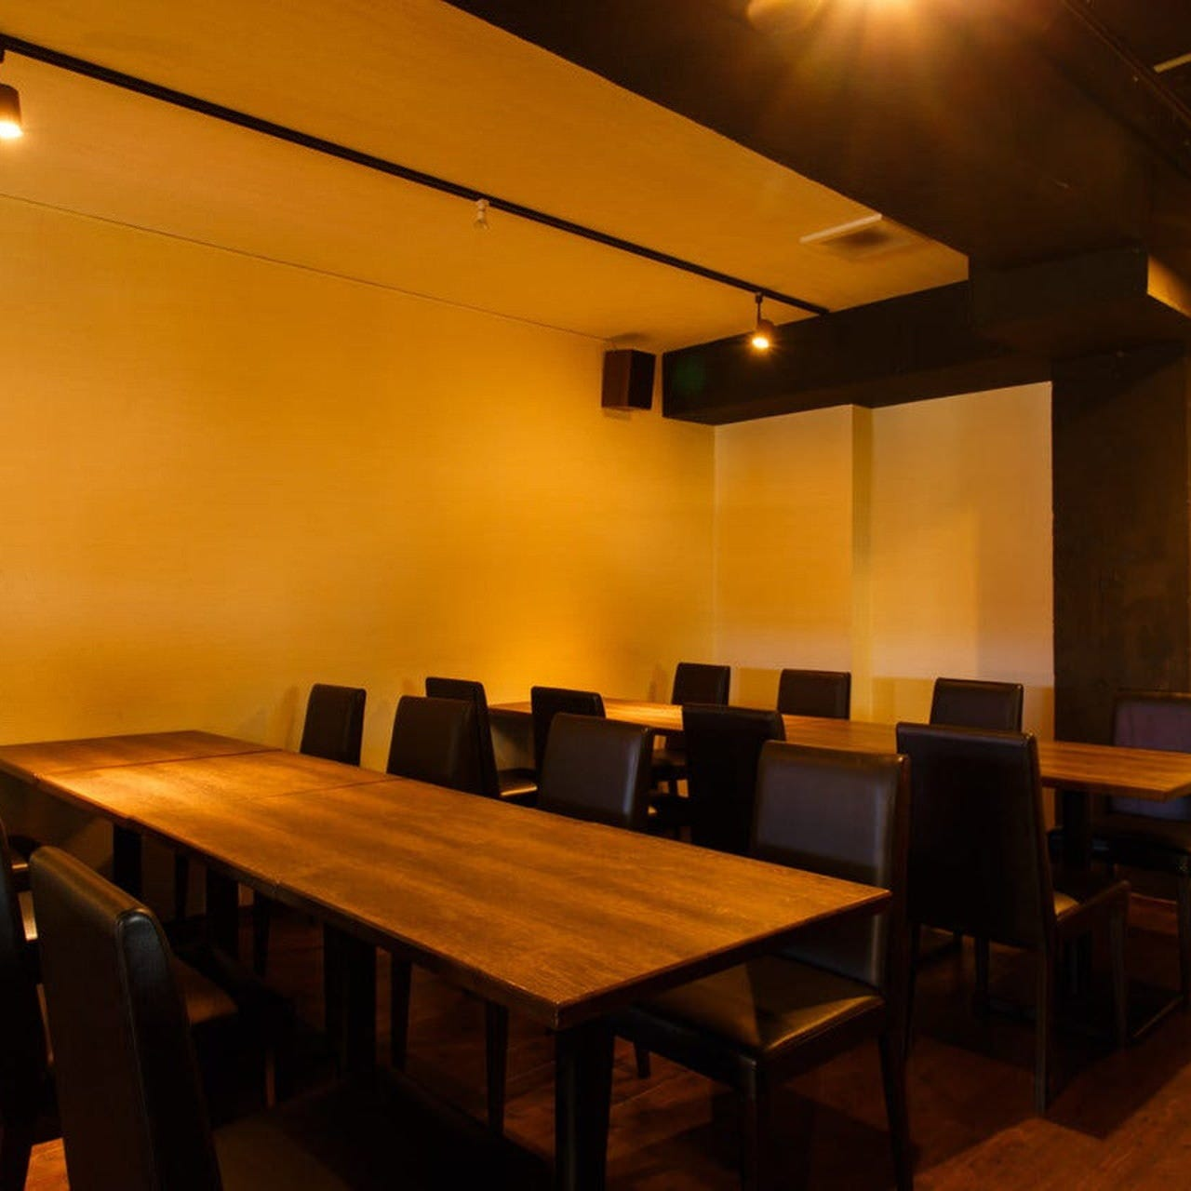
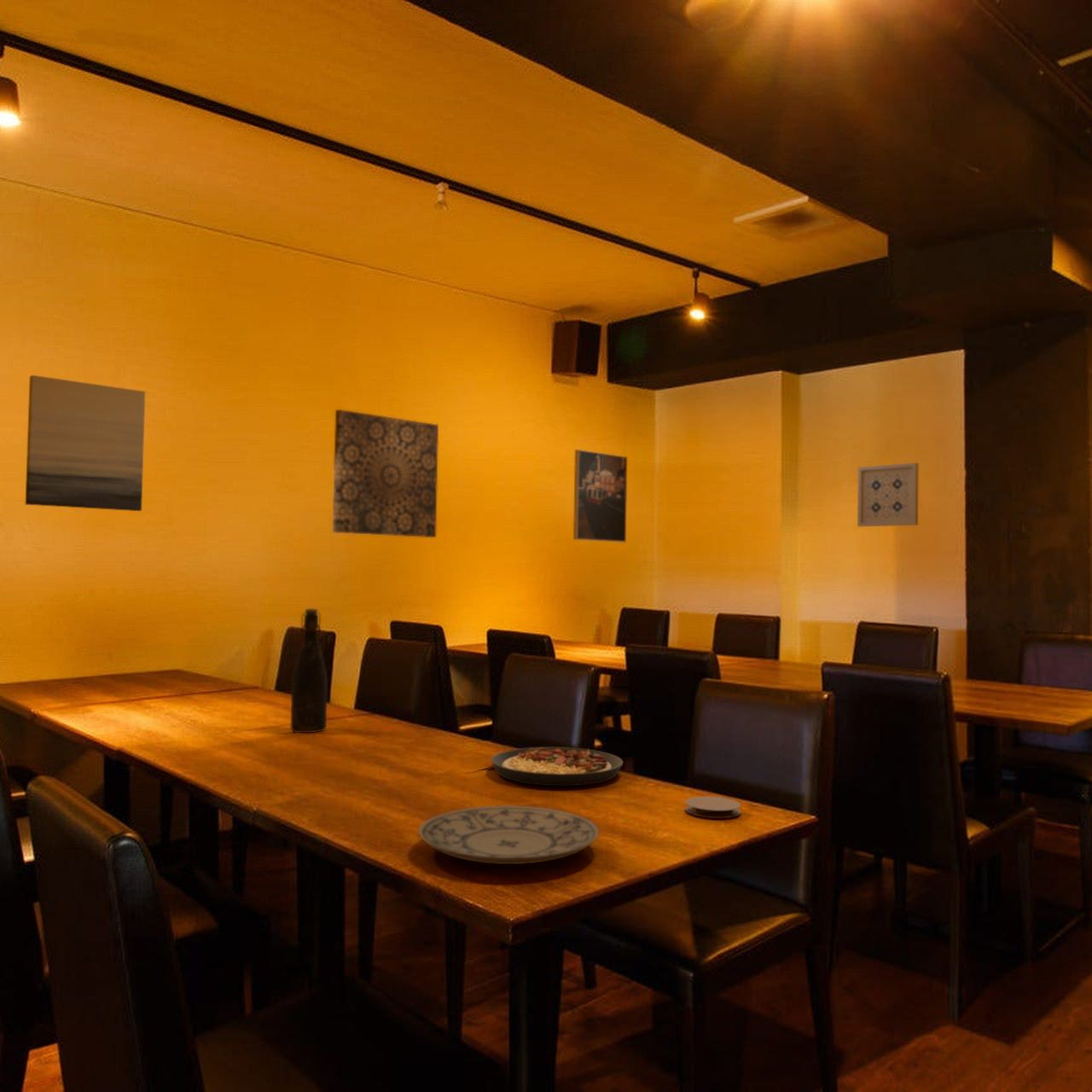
+ plate [490,746,624,787]
+ wall art [857,462,919,527]
+ bottle [290,607,328,734]
+ plate [417,804,601,865]
+ wall art [25,375,146,512]
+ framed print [572,449,628,543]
+ wall art [332,409,439,538]
+ coaster [684,796,742,819]
